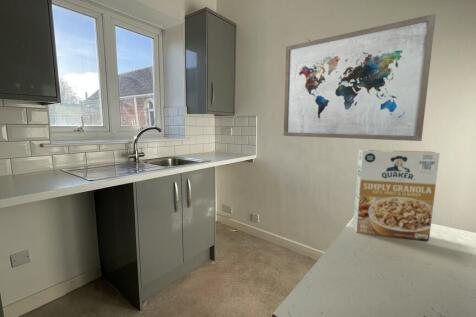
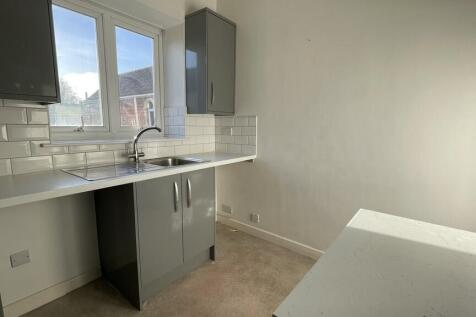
- cereal box [352,148,441,242]
- wall art [283,13,436,142]
